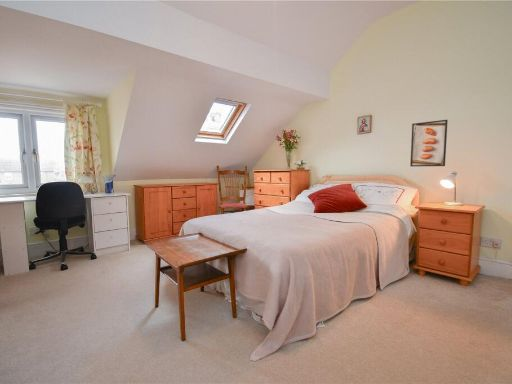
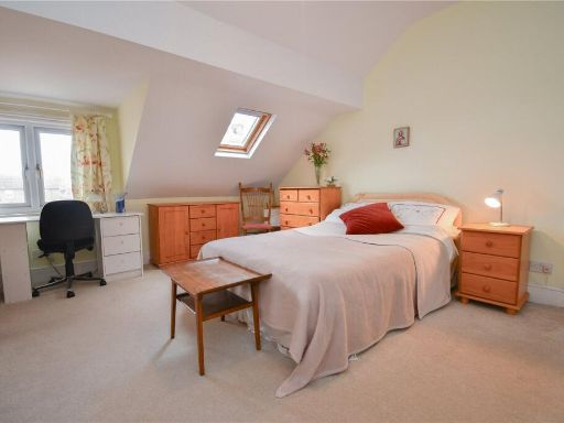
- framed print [409,119,449,167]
